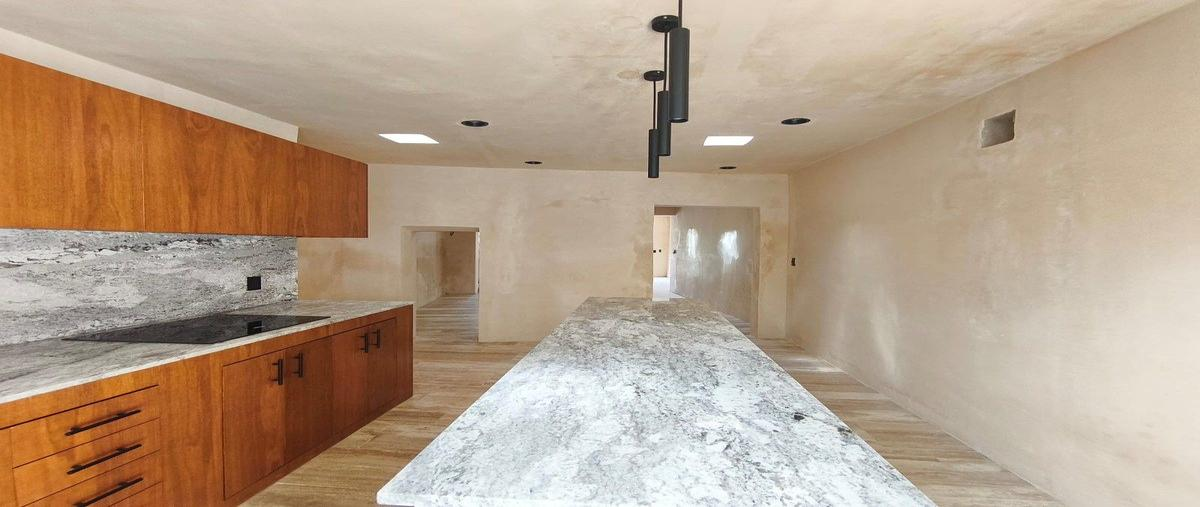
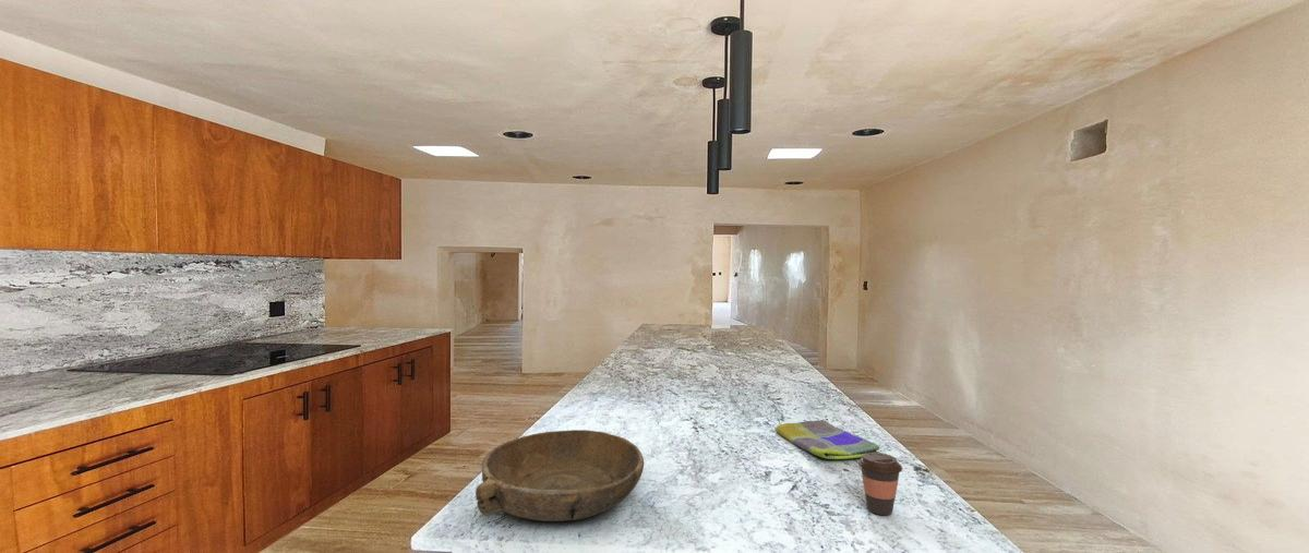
+ bowl [475,429,645,522]
+ dish towel [774,419,880,460]
+ coffee cup [857,452,903,516]
